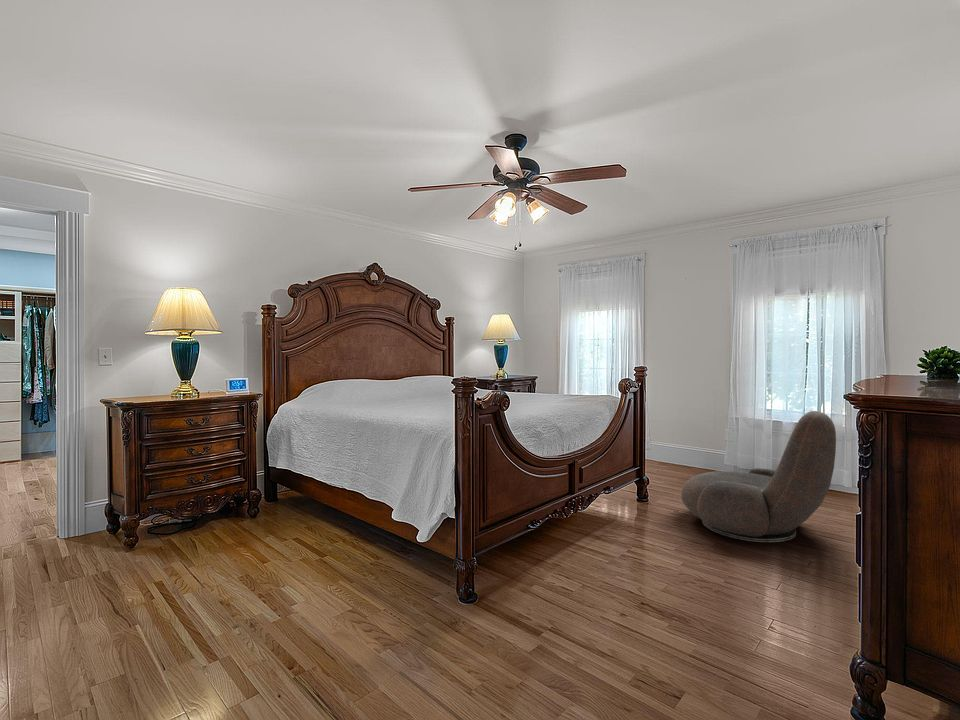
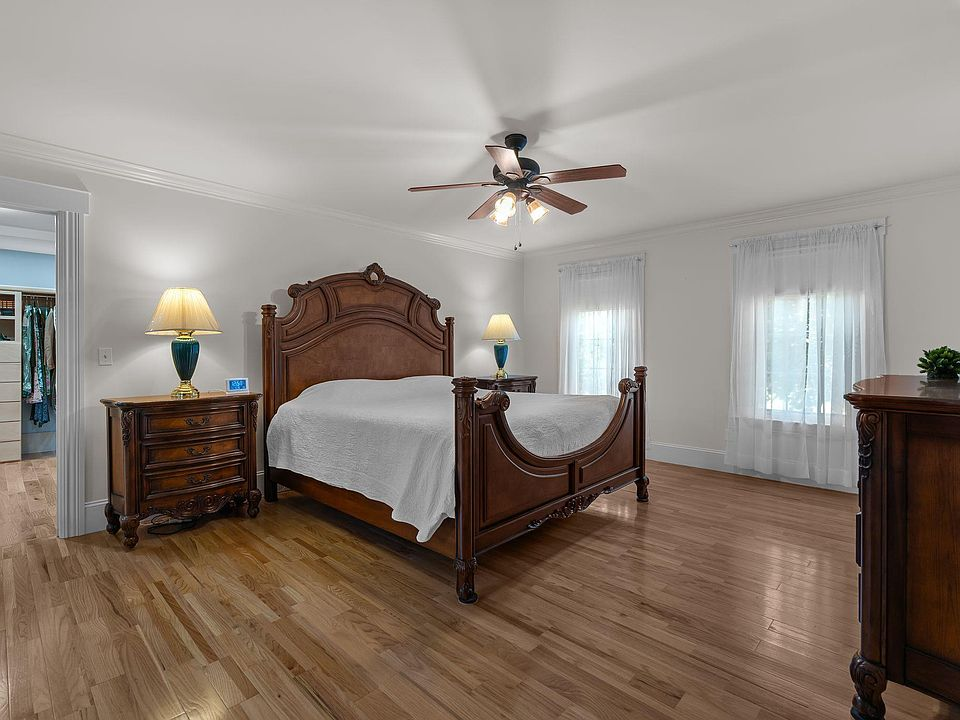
- armchair [680,410,837,543]
